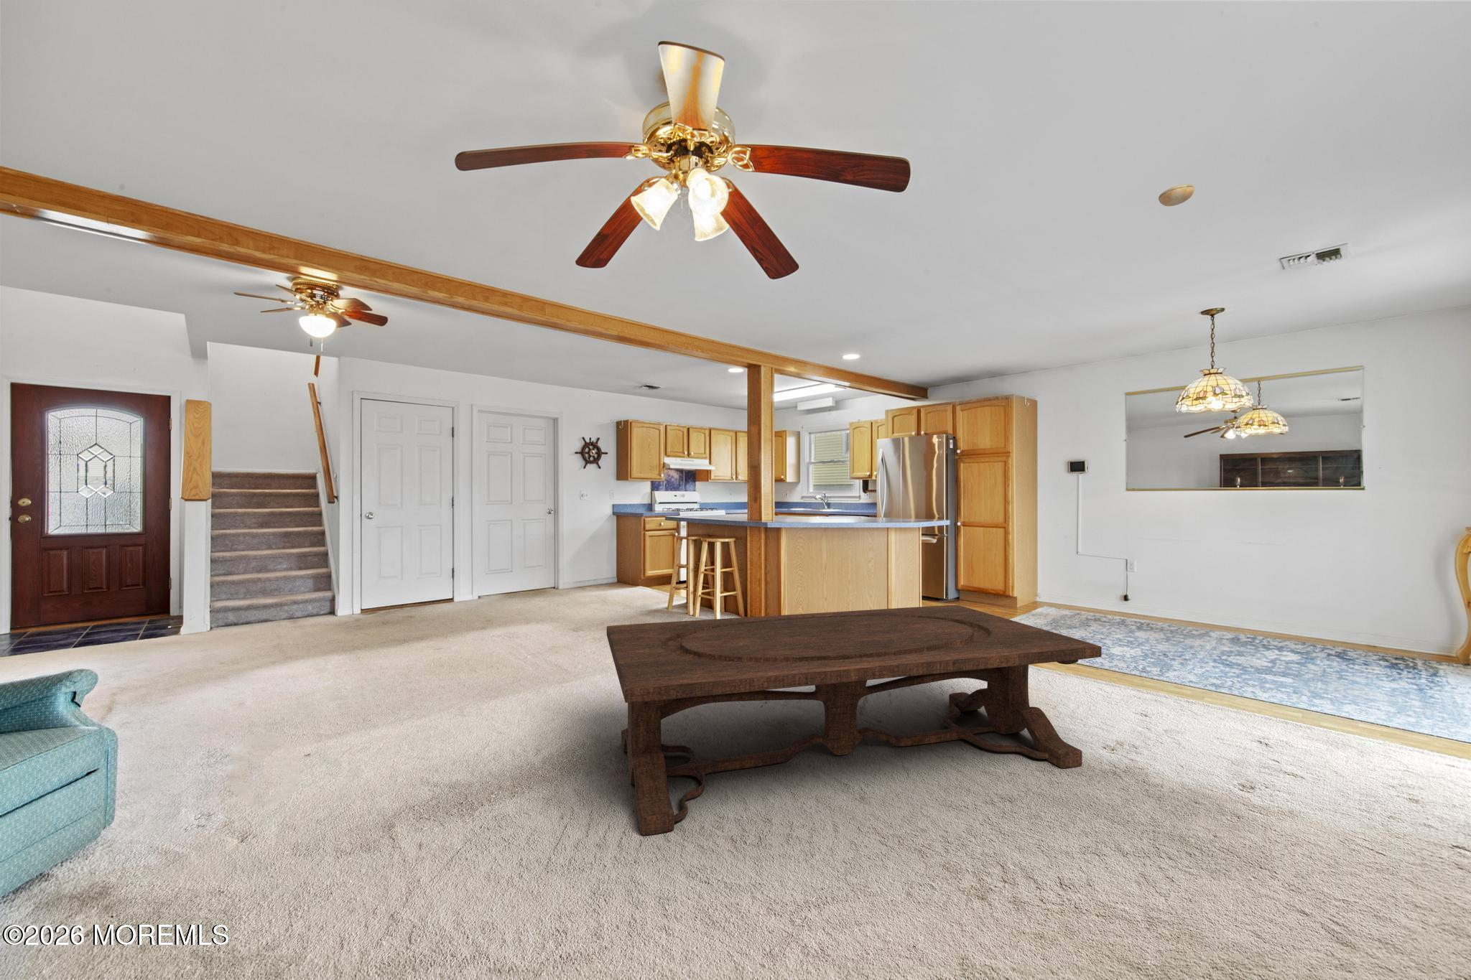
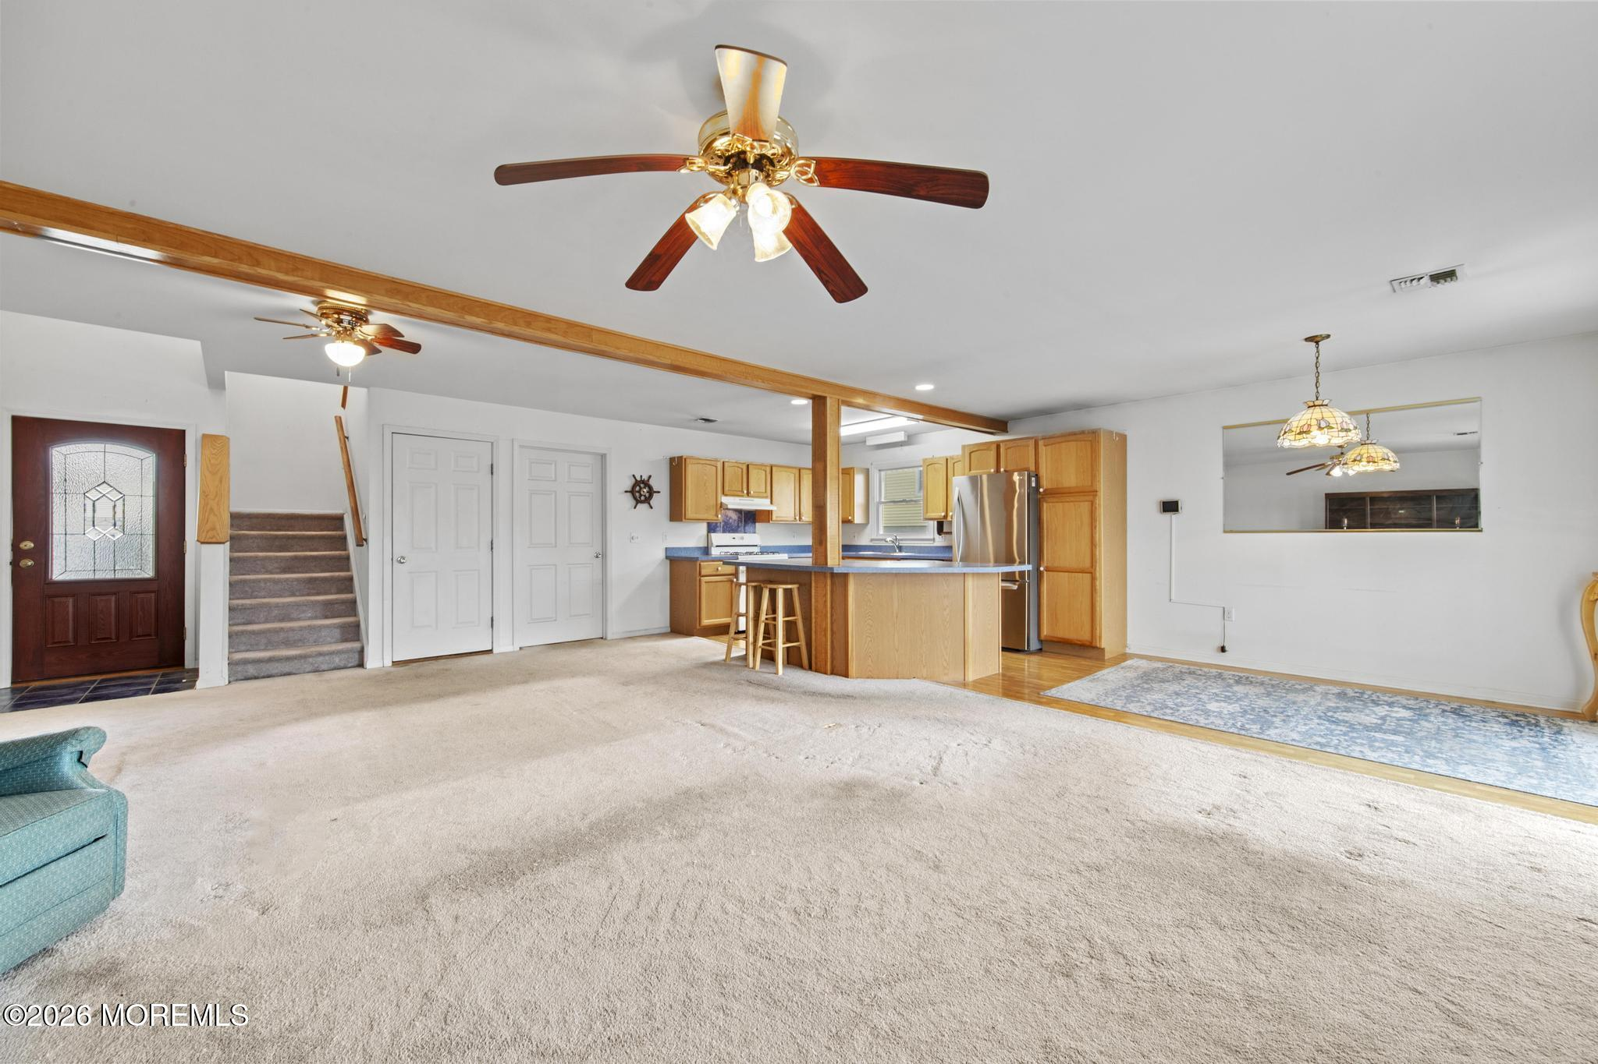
- smoke detector [1158,184,1195,207]
- dining table [606,605,1102,836]
